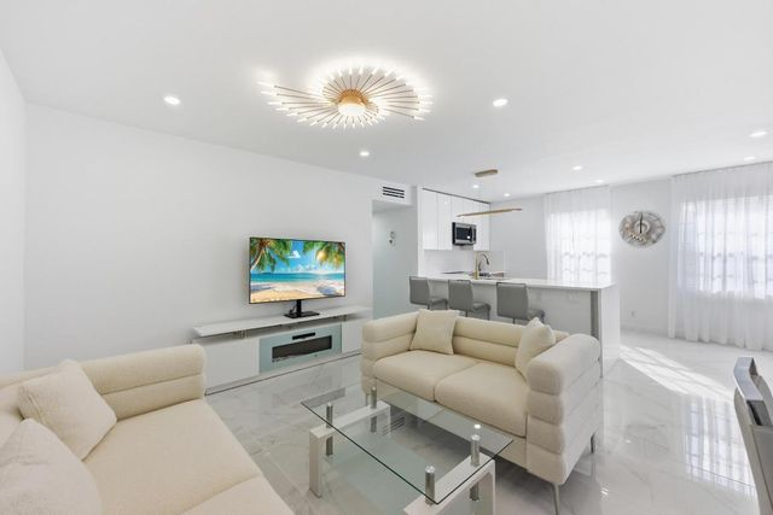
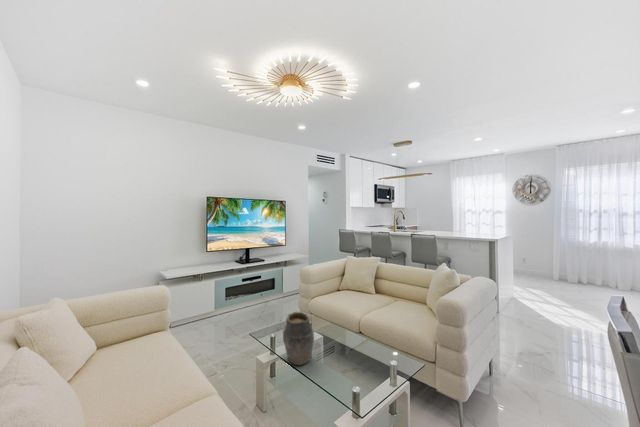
+ vase [282,311,315,366]
